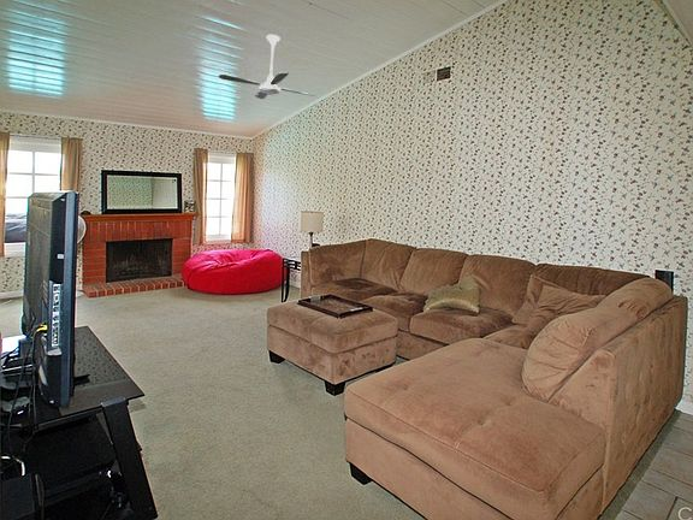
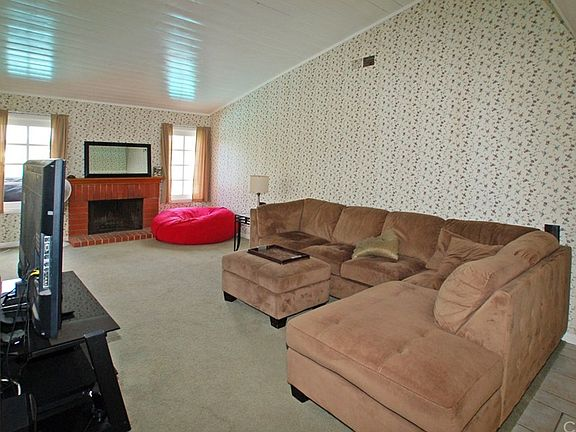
- ceiling fan [218,34,318,100]
